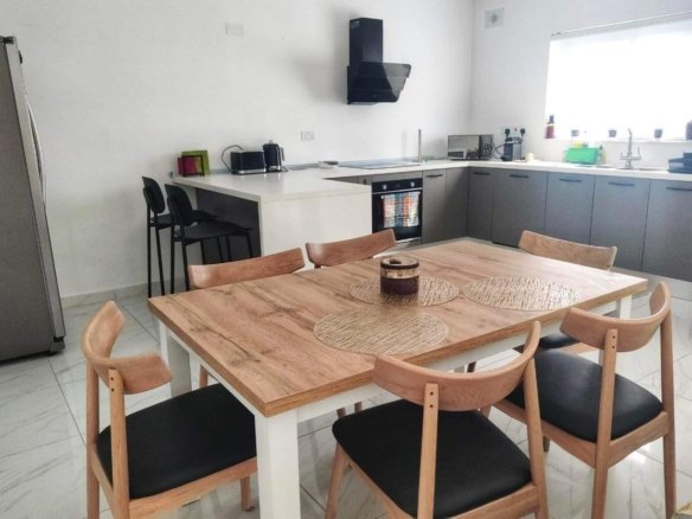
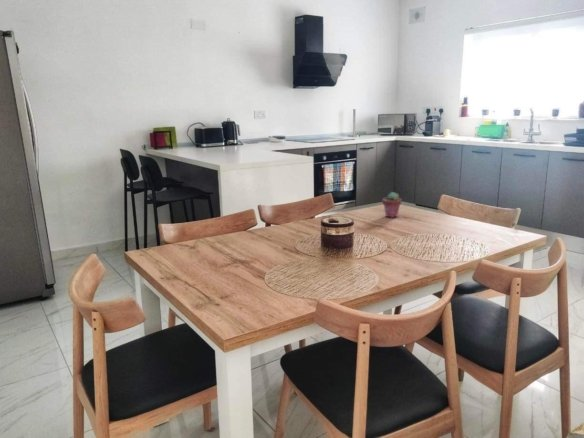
+ potted succulent [381,191,403,219]
